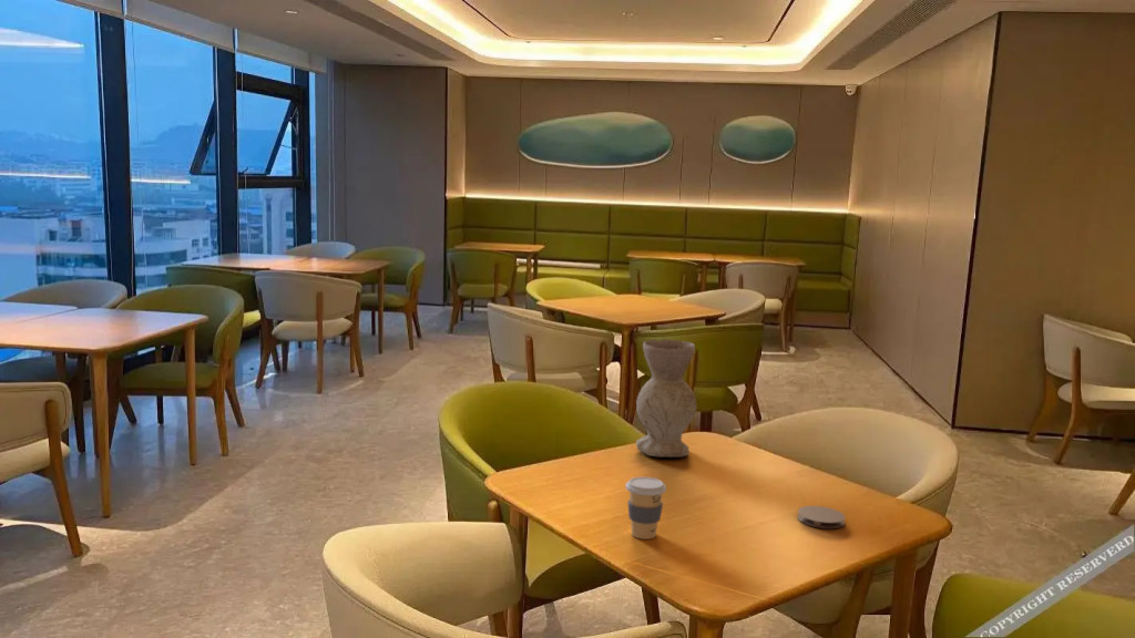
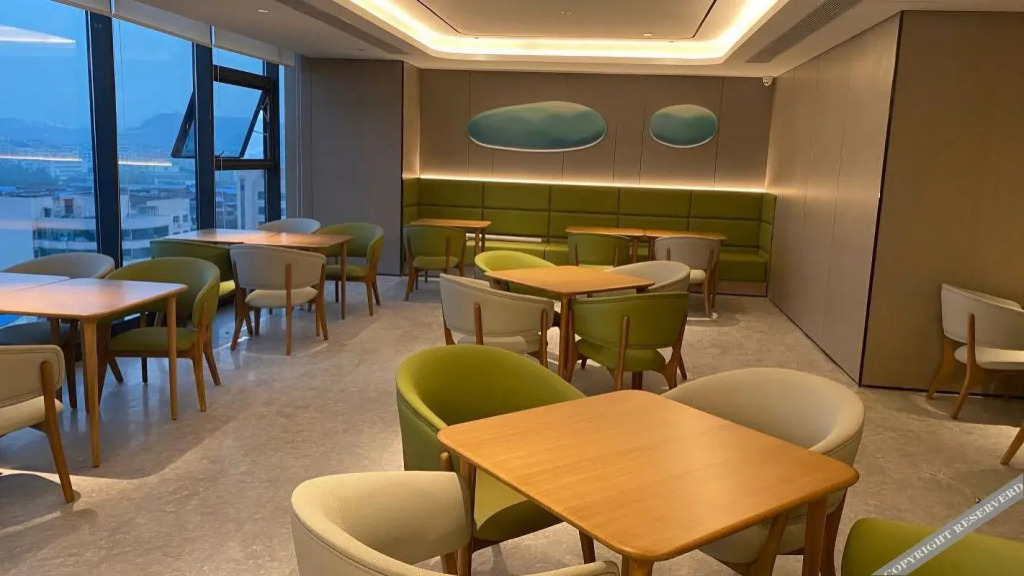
- coaster [796,505,847,529]
- coffee cup [625,476,667,541]
- vase [635,338,697,459]
